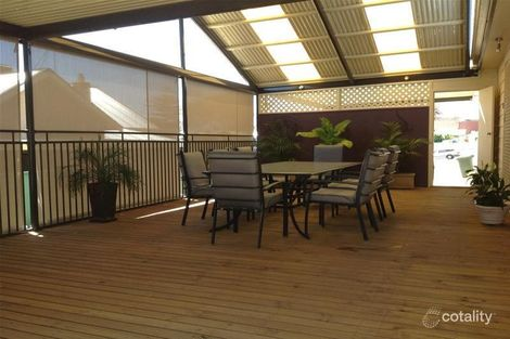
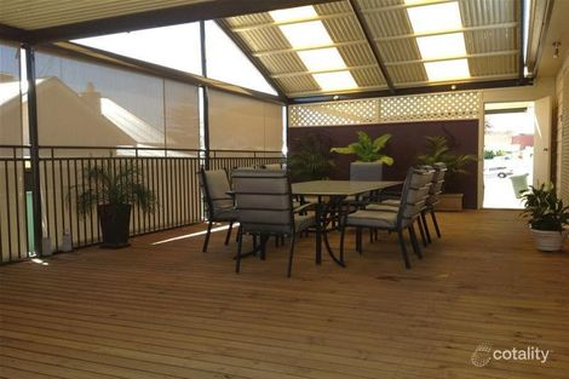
+ trash can [41,228,73,257]
